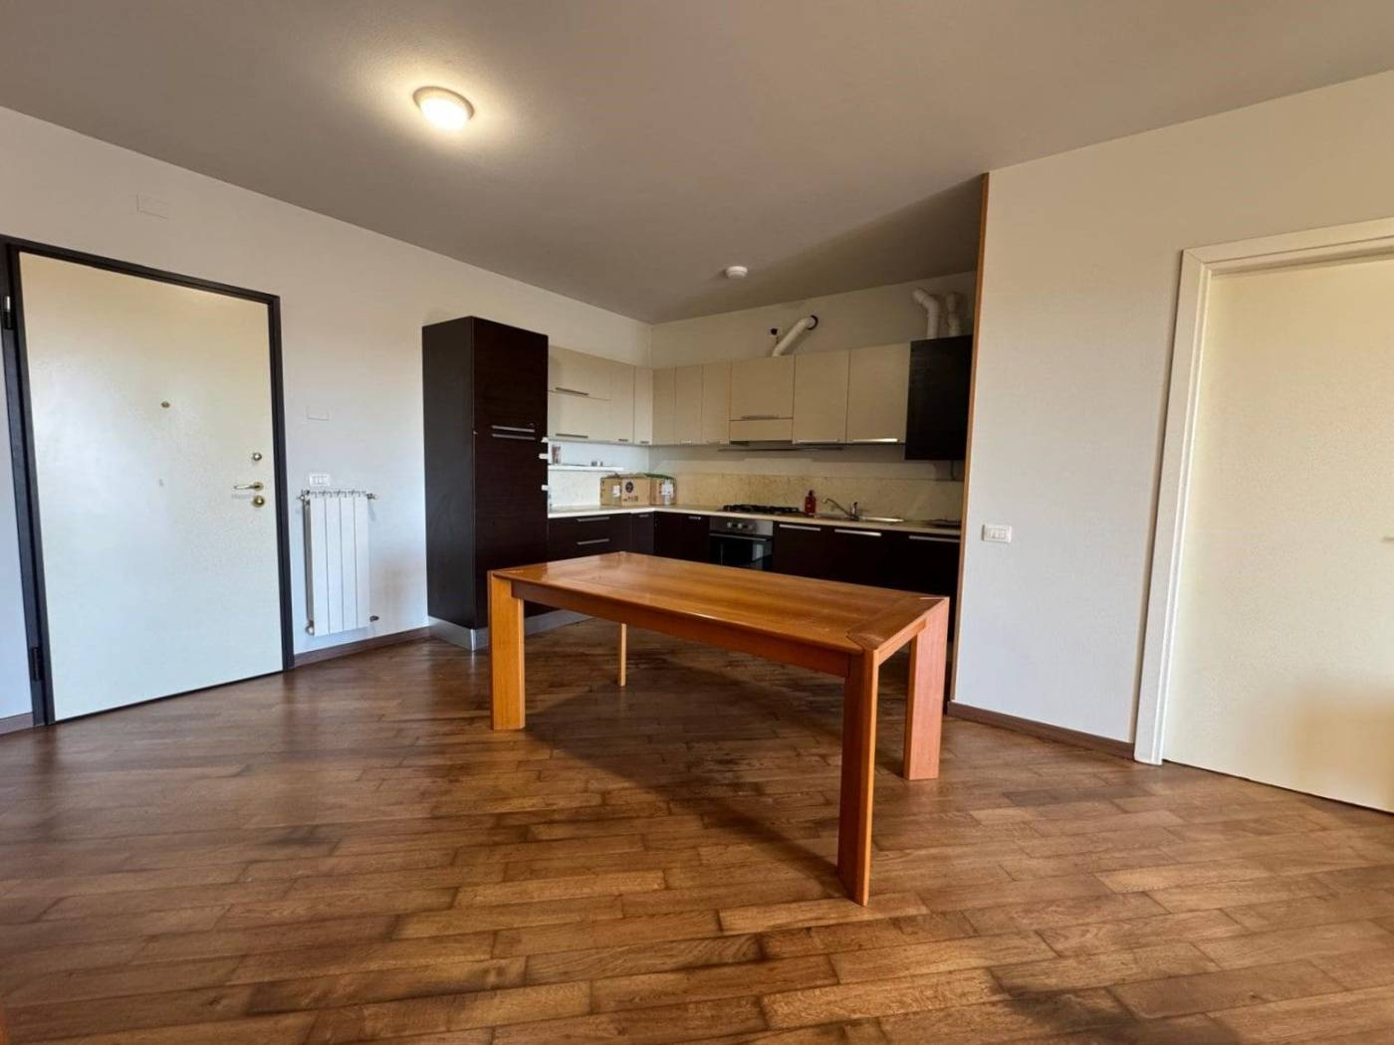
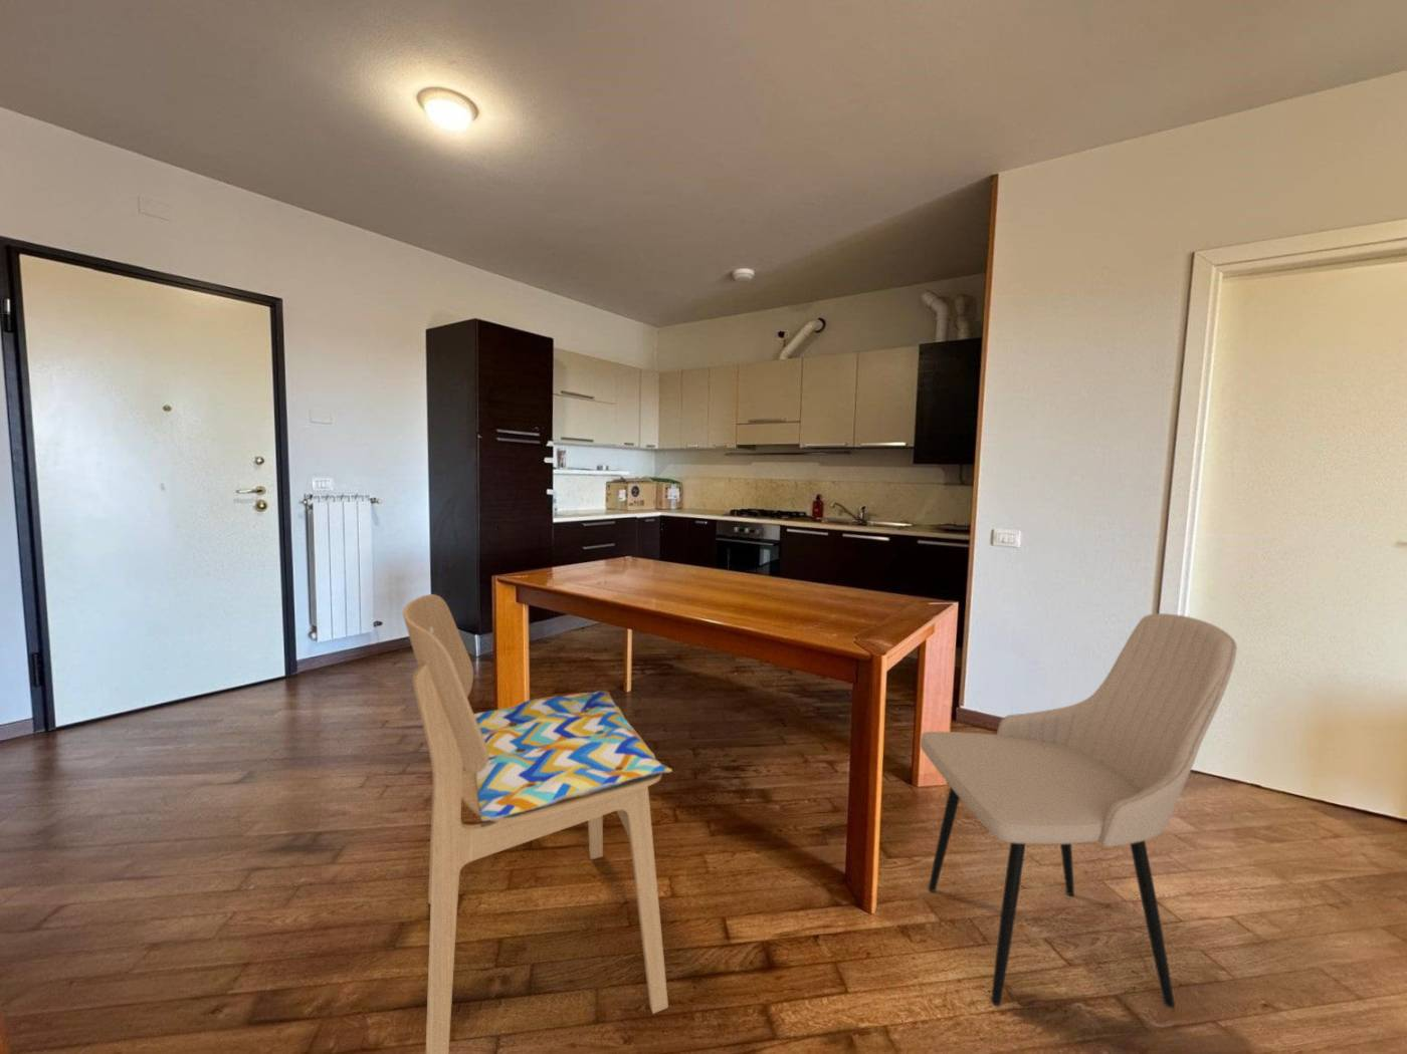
+ dining chair [402,593,674,1054]
+ dining chair [920,612,1239,1009]
